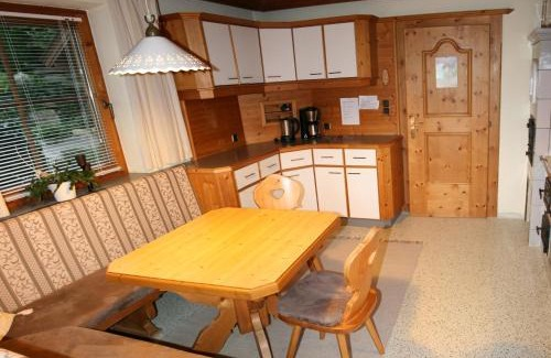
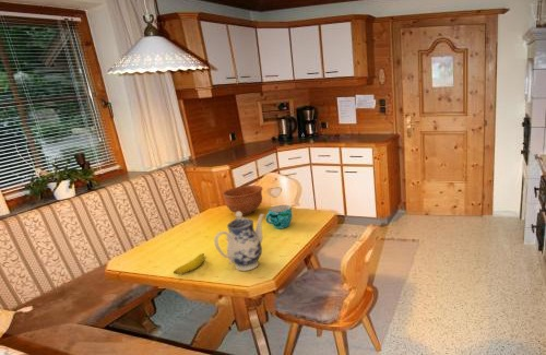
+ bowl [222,185,263,216]
+ cup [264,204,293,229]
+ teapot [213,212,265,272]
+ banana [173,252,205,275]
